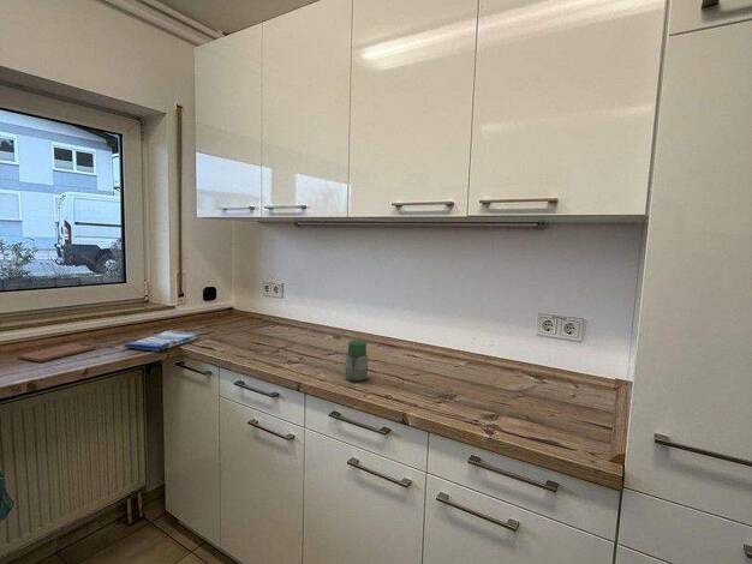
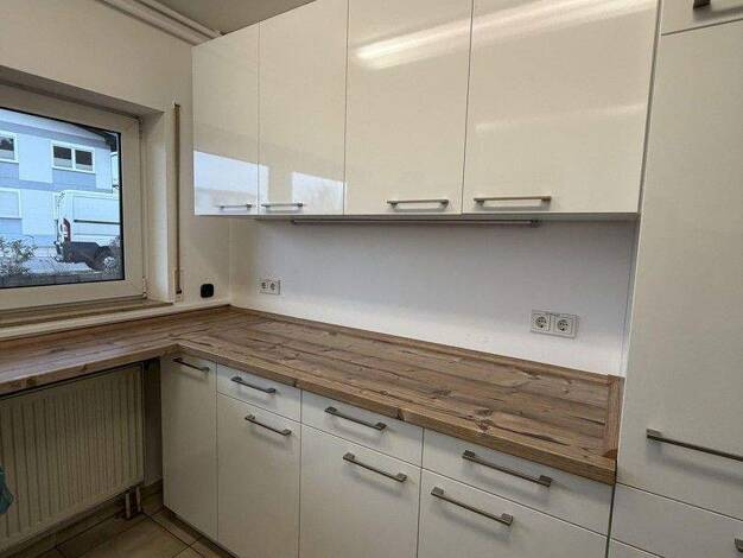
- jar [344,340,369,383]
- cutting board [16,342,97,364]
- dish towel [123,329,201,353]
